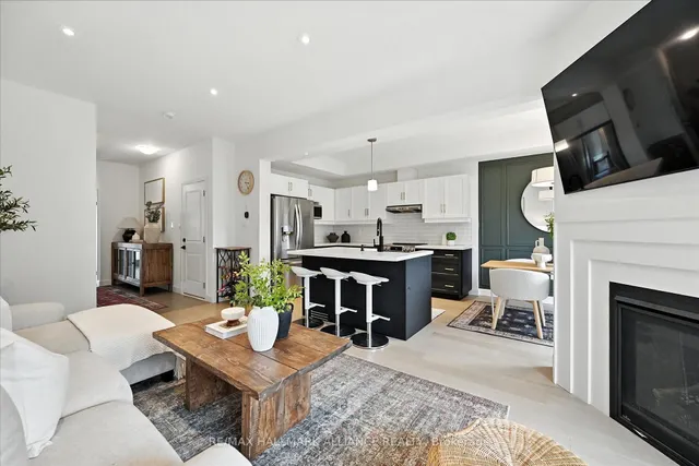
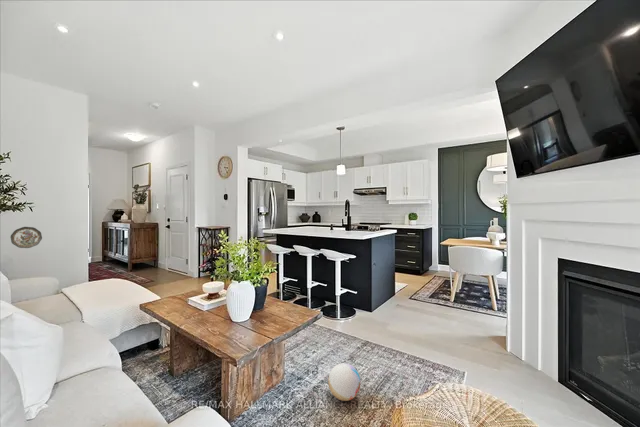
+ ball [327,362,362,402]
+ decorative plate [10,226,43,249]
